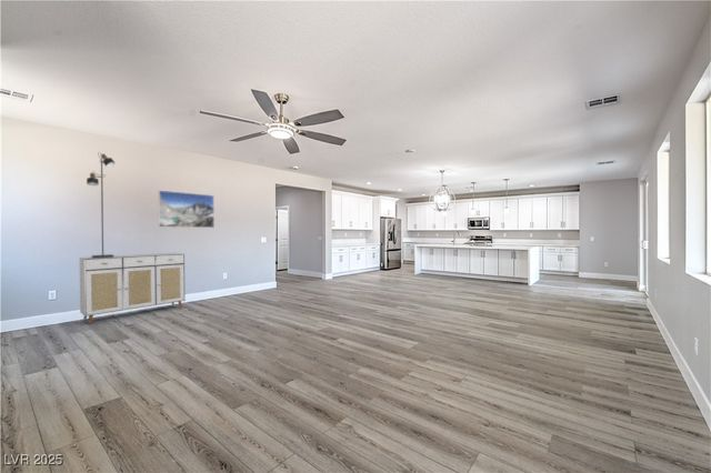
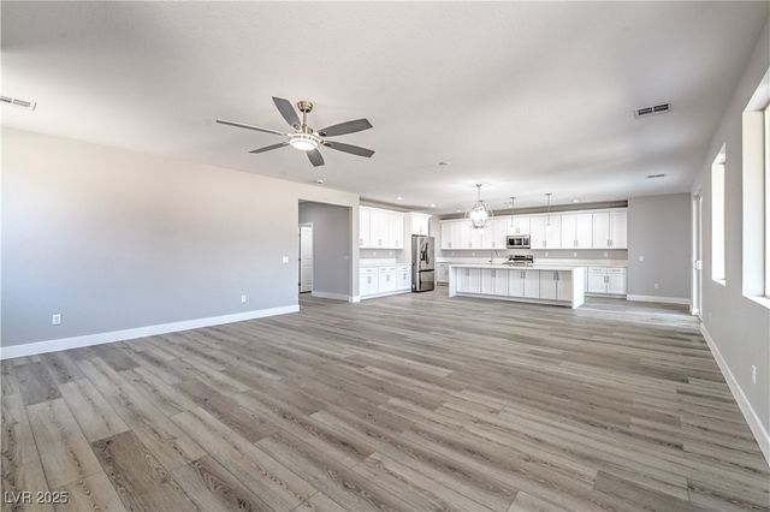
- sideboard [79,252,186,325]
- lamp [86,151,117,258]
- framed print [158,189,216,229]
